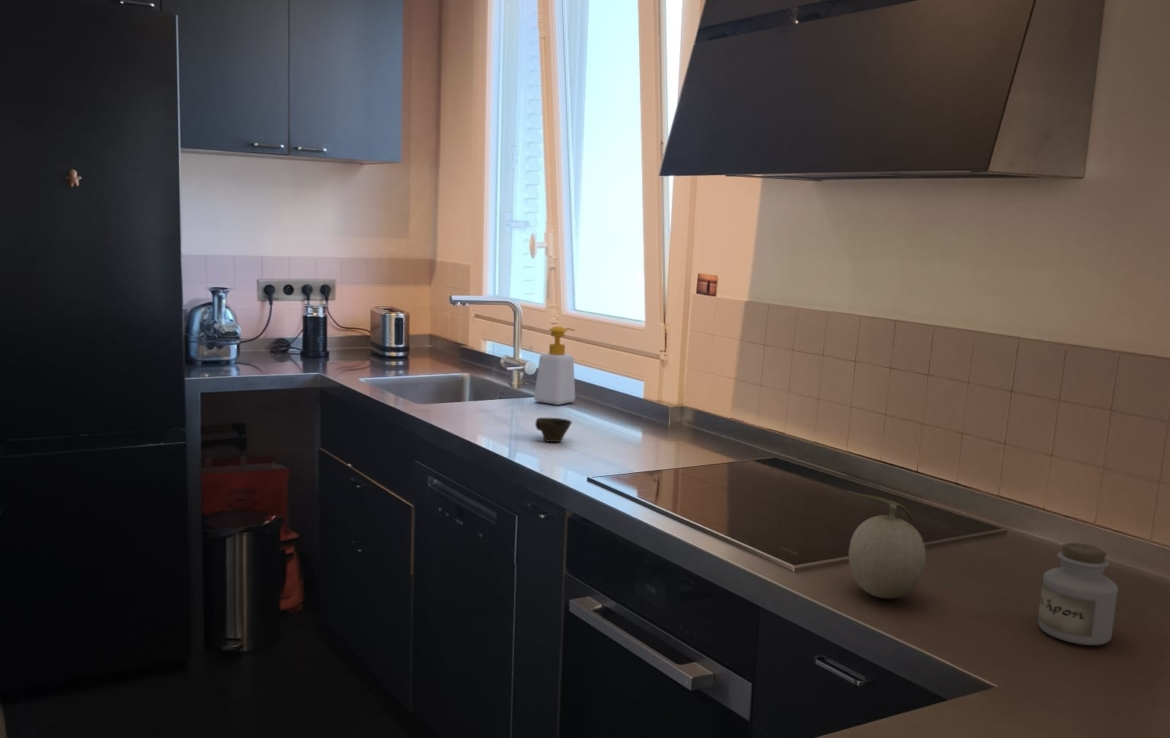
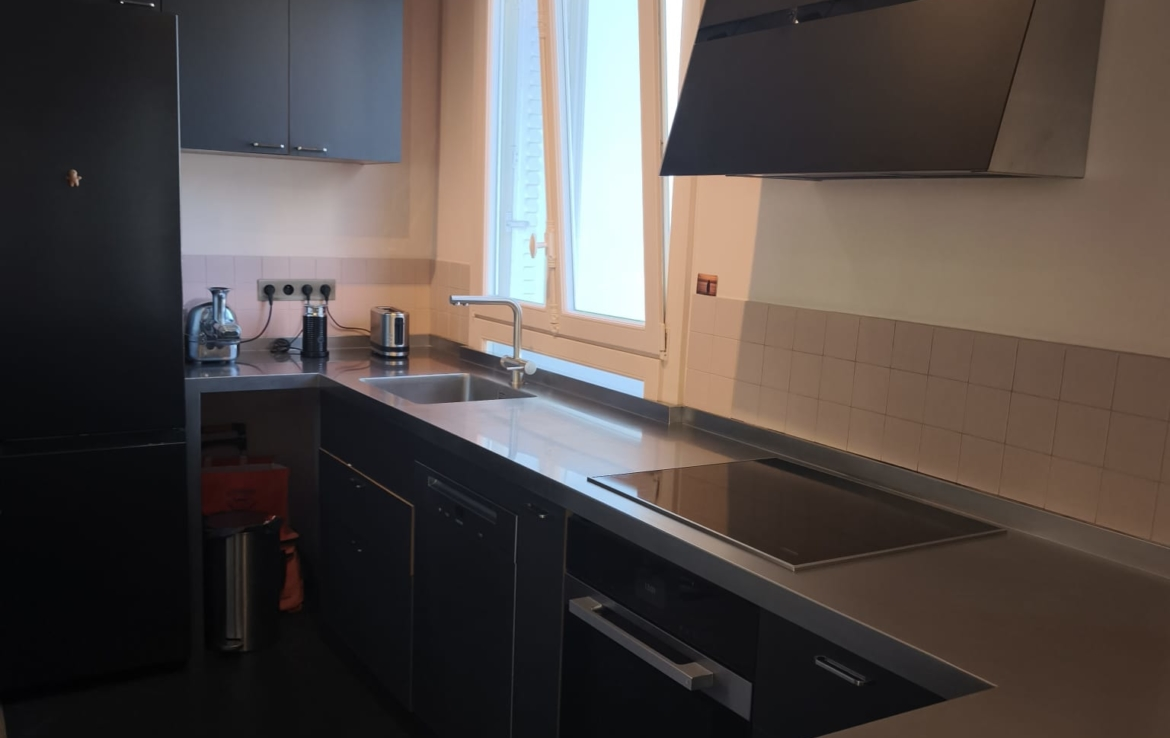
- jar [1037,542,1119,646]
- soap bottle [533,325,576,406]
- cup [534,417,573,443]
- fruit [847,490,927,600]
